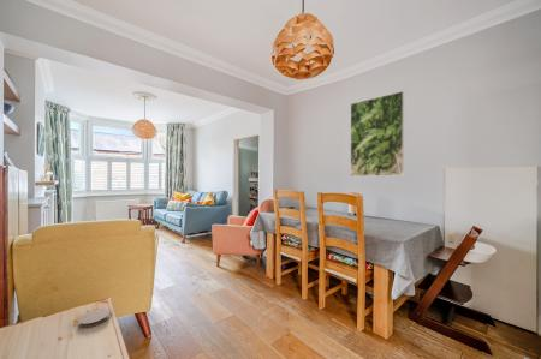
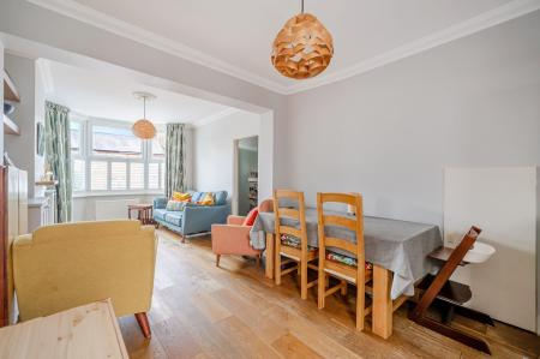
- coaster [77,307,111,329]
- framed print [349,90,405,178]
